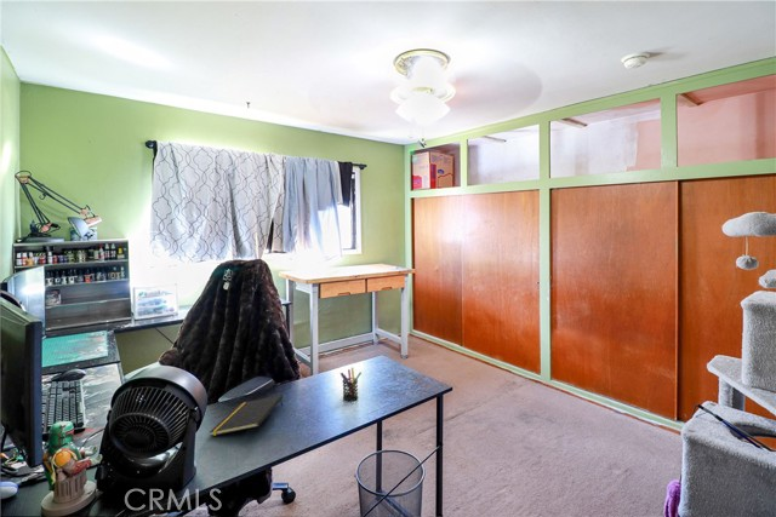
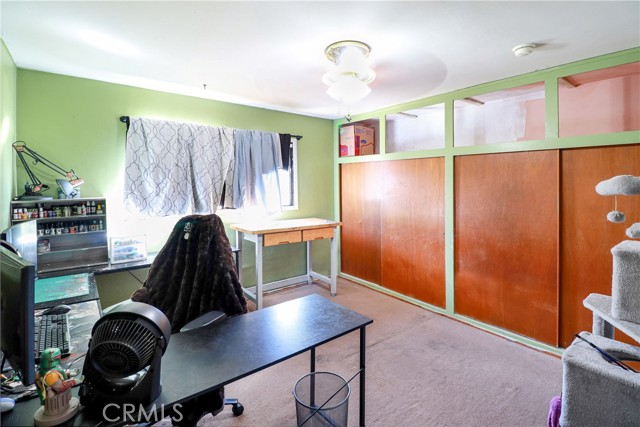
- pen holder [340,366,363,402]
- notepad [209,394,284,437]
